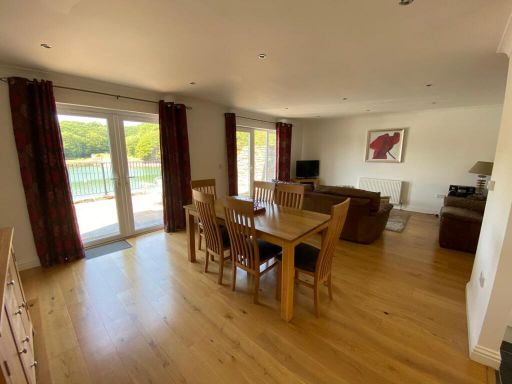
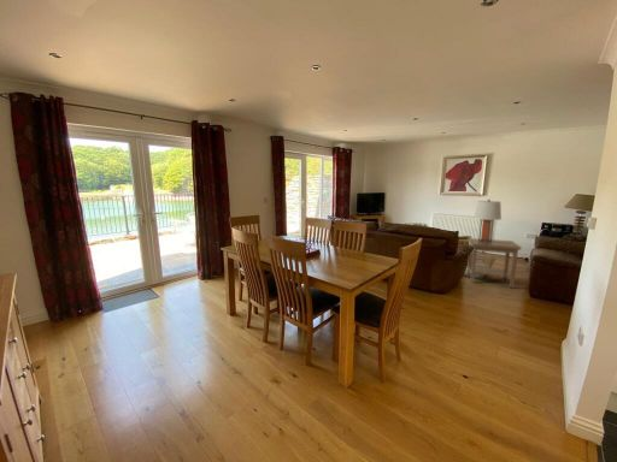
+ lamp [472,199,503,242]
+ side table [466,237,522,289]
